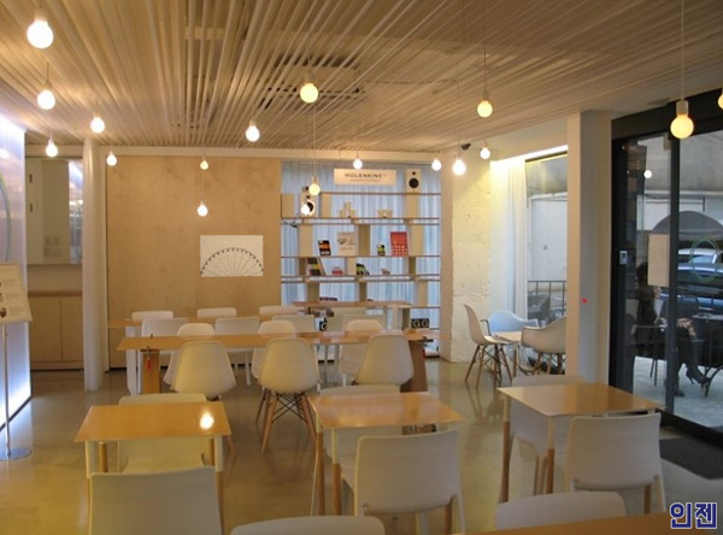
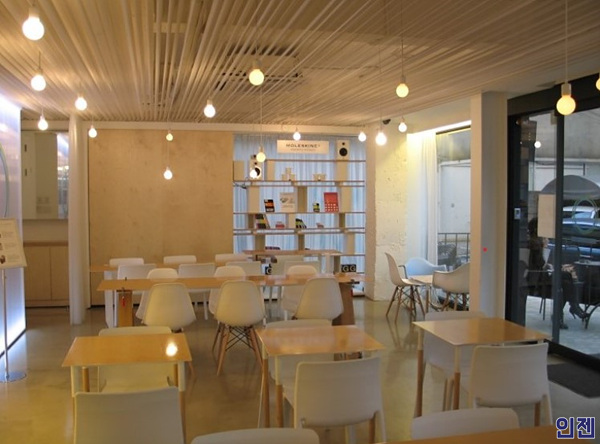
- wall art [199,234,264,278]
